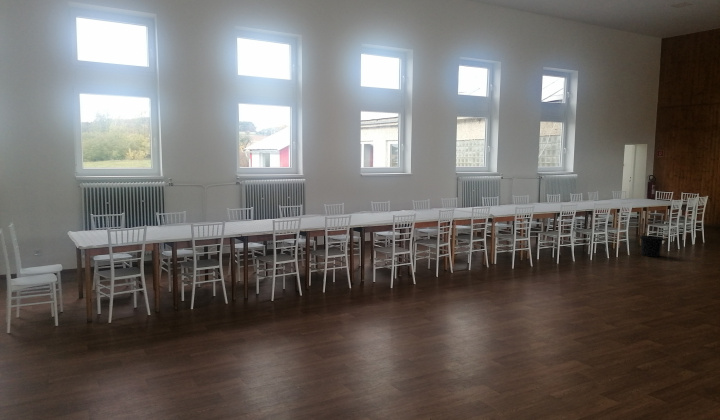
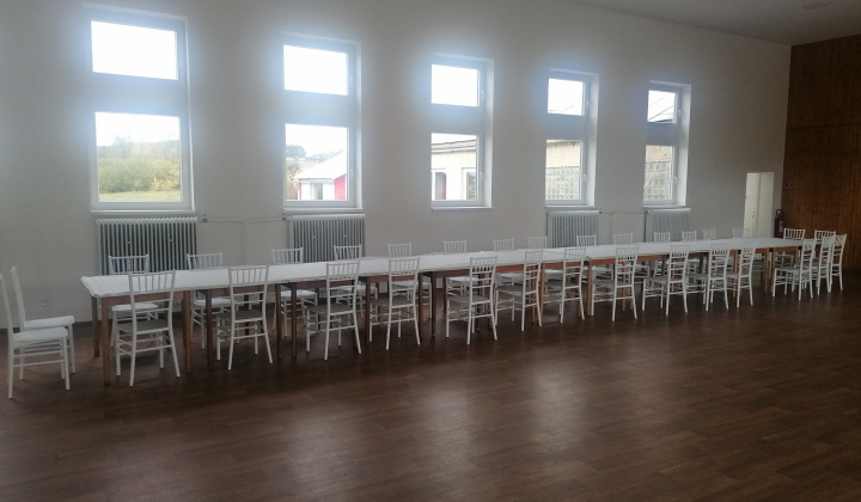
- trash can [638,235,667,258]
